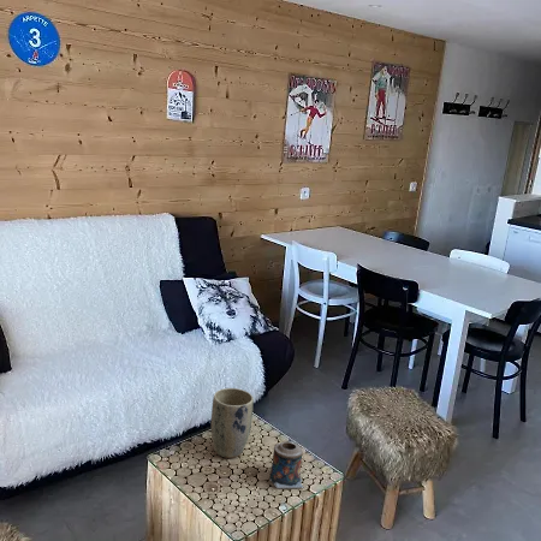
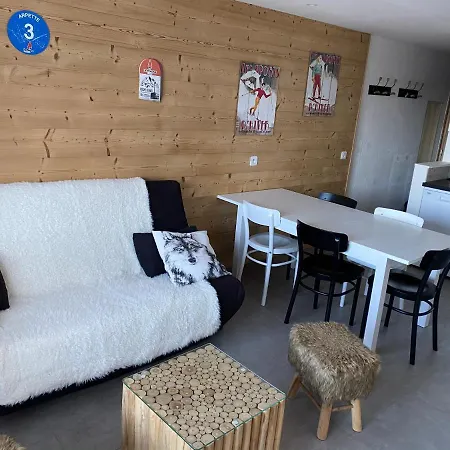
- candle [268,441,305,489]
- plant pot [210,387,255,459]
